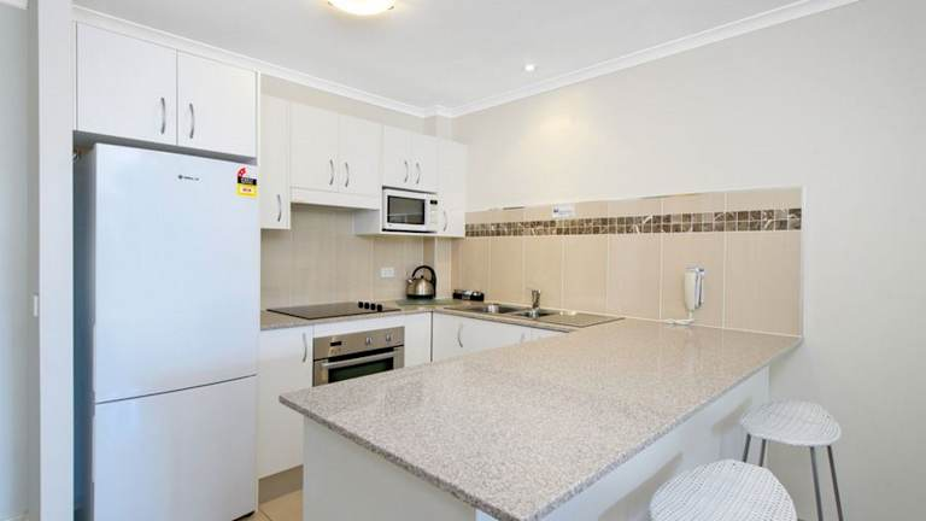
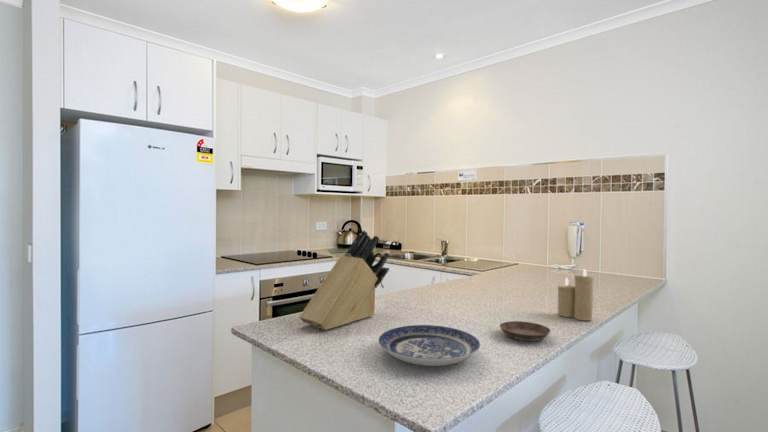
+ knife block [298,229,391,331]
+ candle [557,268,595,321]
+ saucer [499,320,552,342]
+ plate [377,324,481,367]
